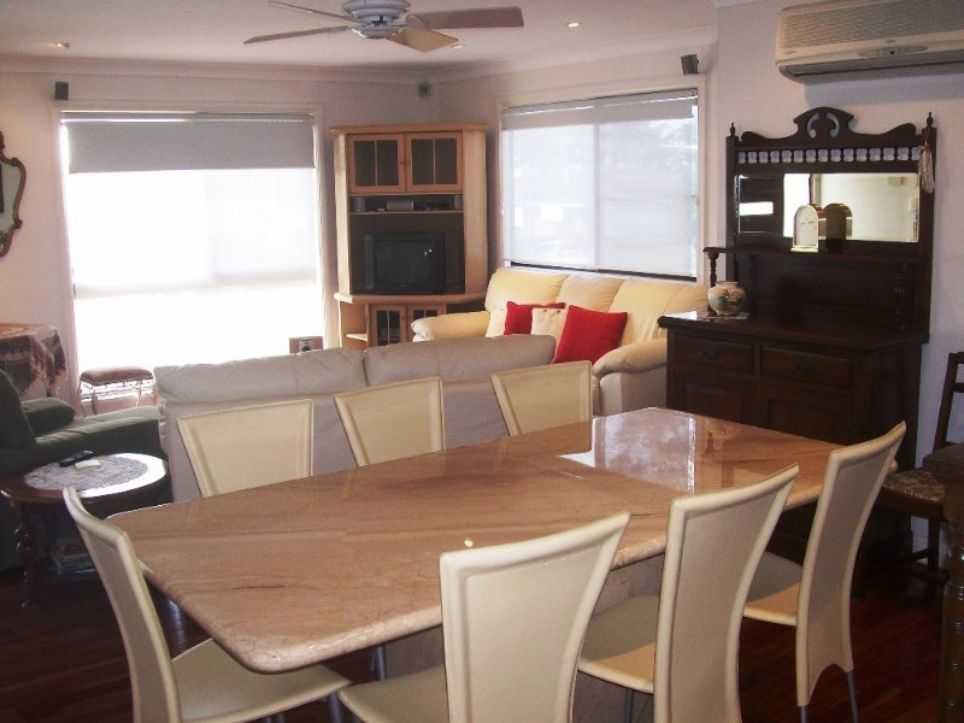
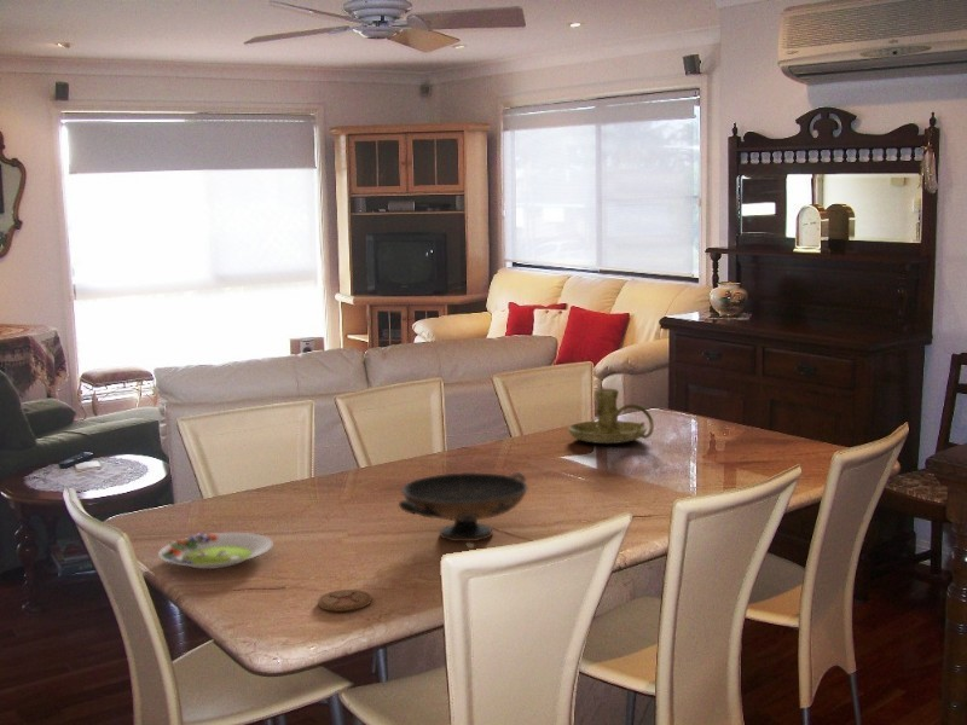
+ coaster [317,588,374,613]
+ decorative bowl [398,471,529,543]
+ salad plate [157,532,273,570]
+ candle holder [567,388,655,445]
